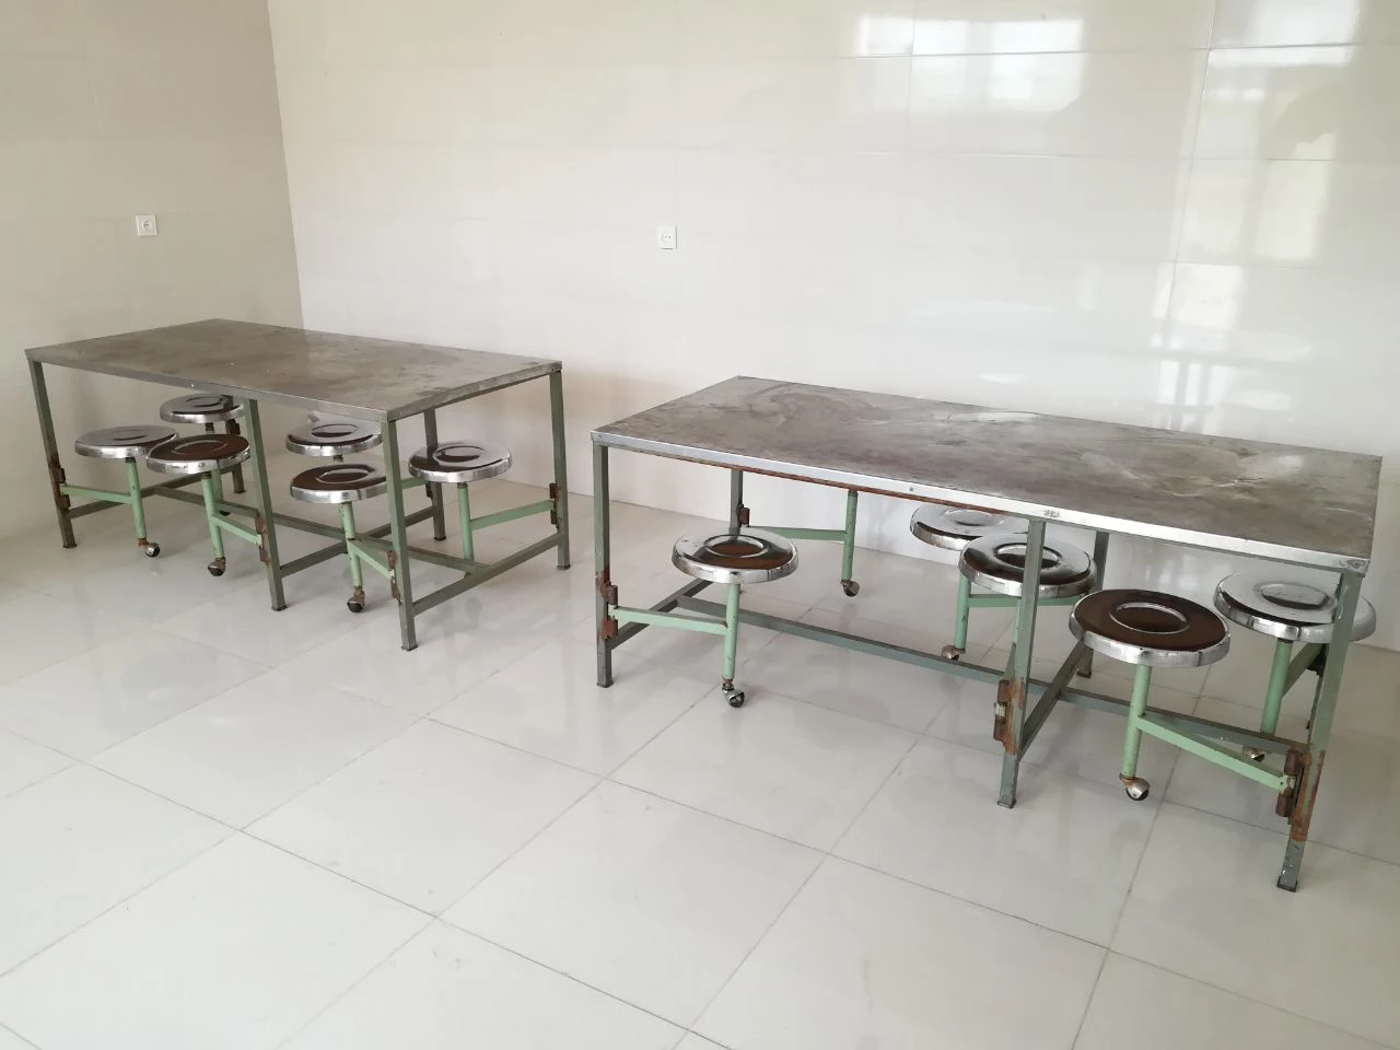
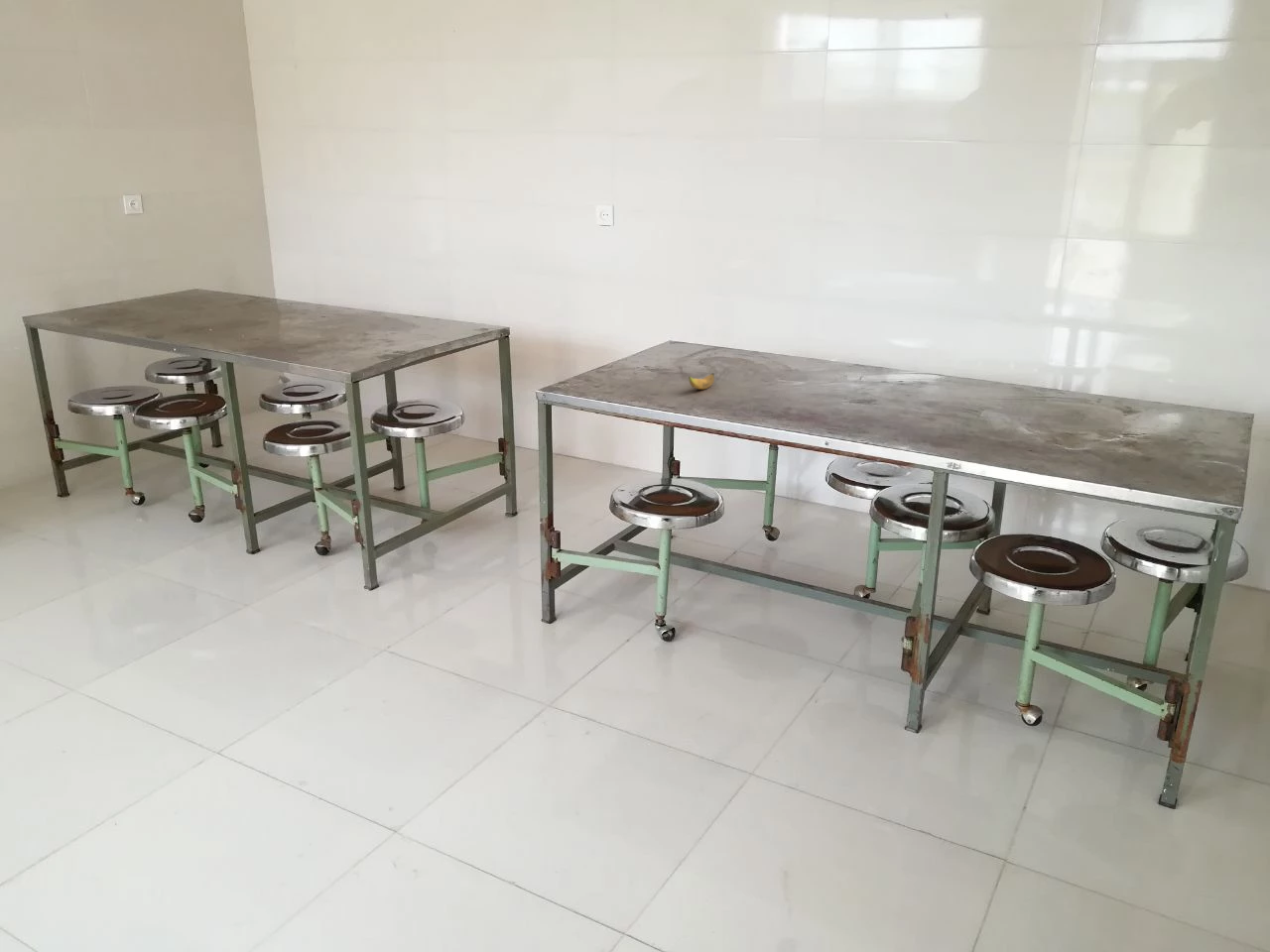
+ banana [688,372,715,390]
